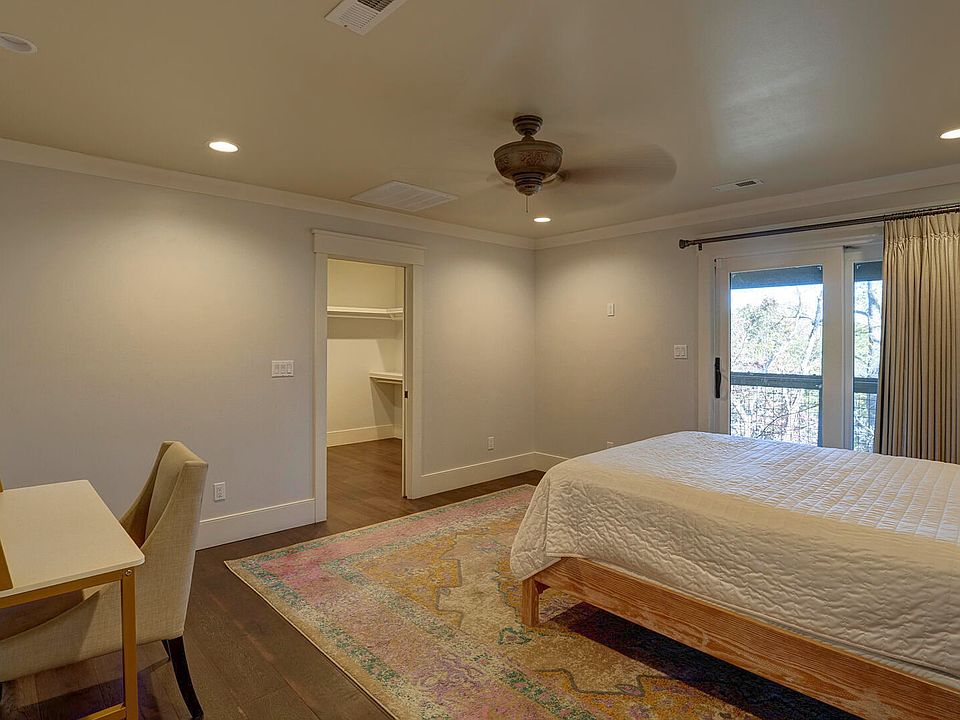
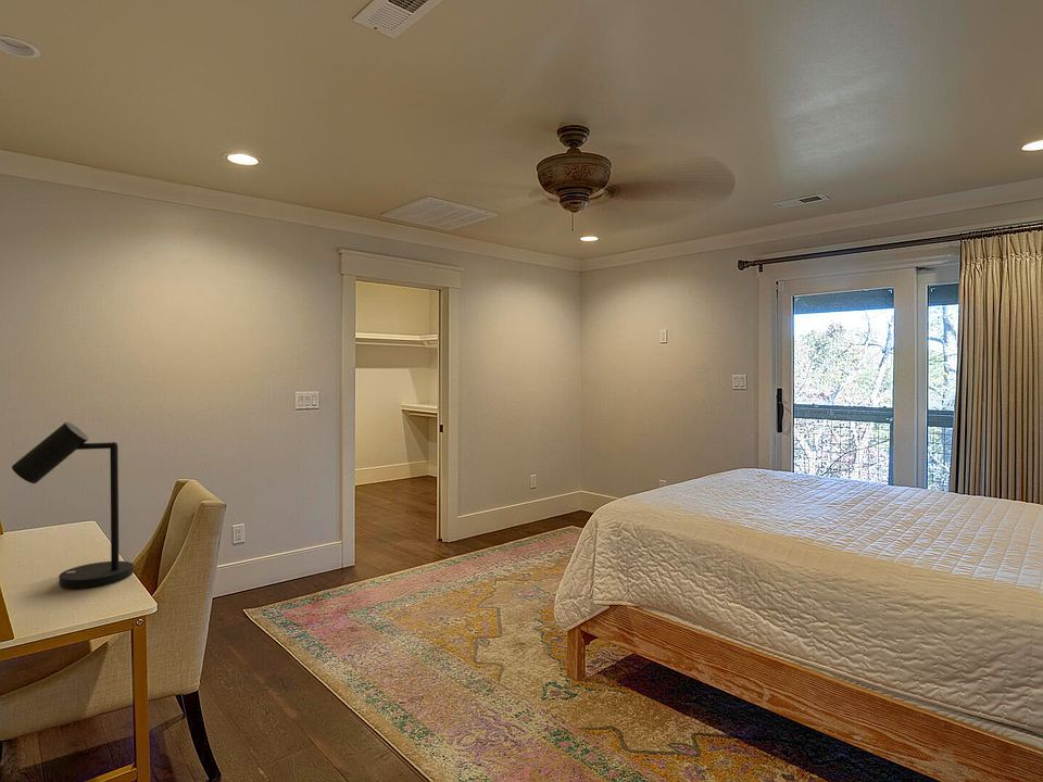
+ desk lamp [11,421,135,589]
